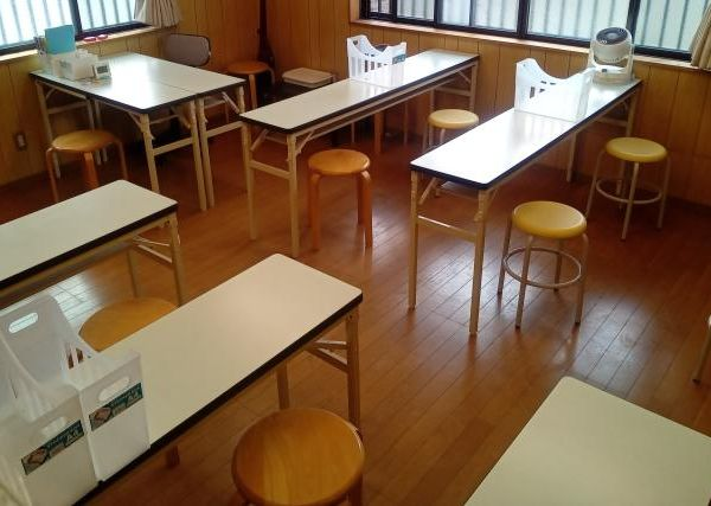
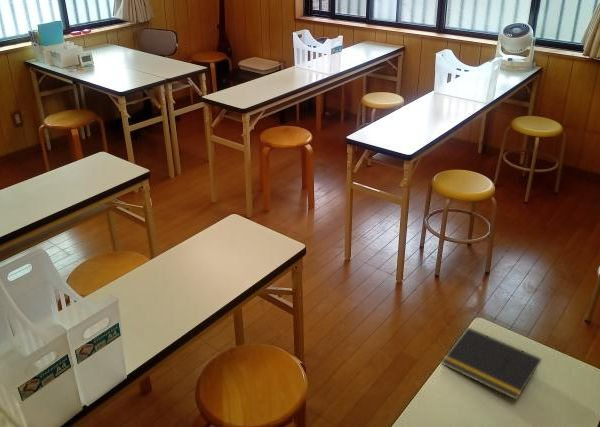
+ notepad [440,326,542,401]
